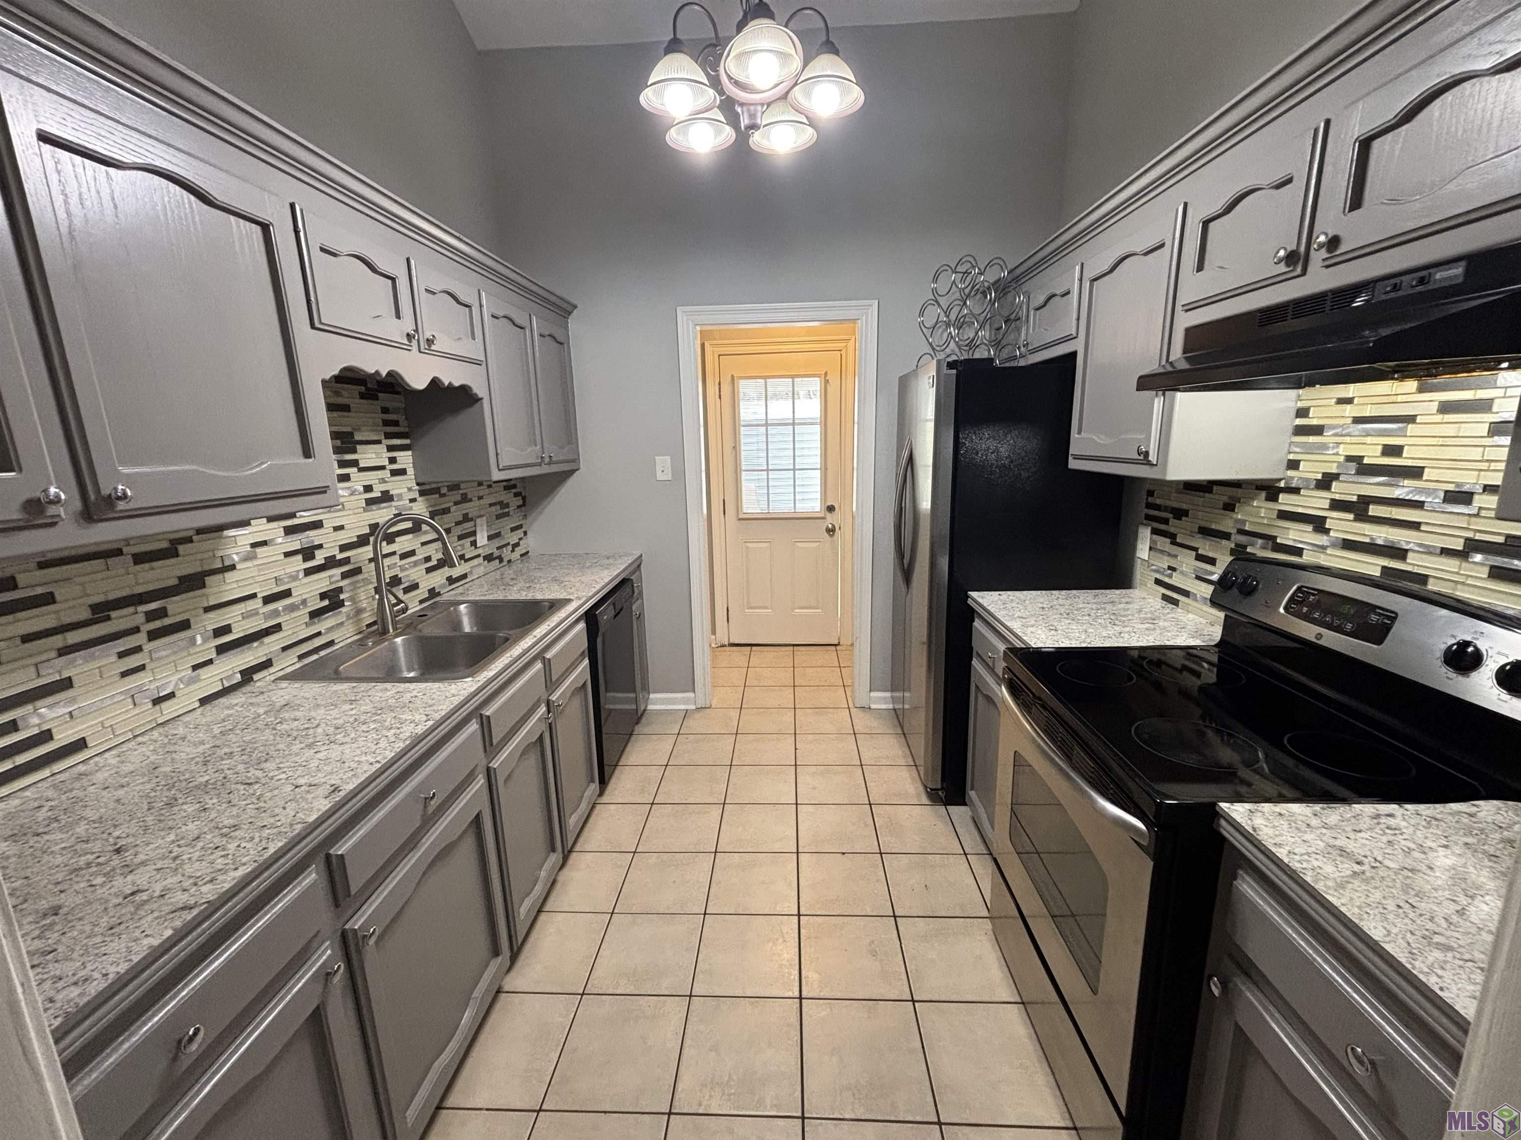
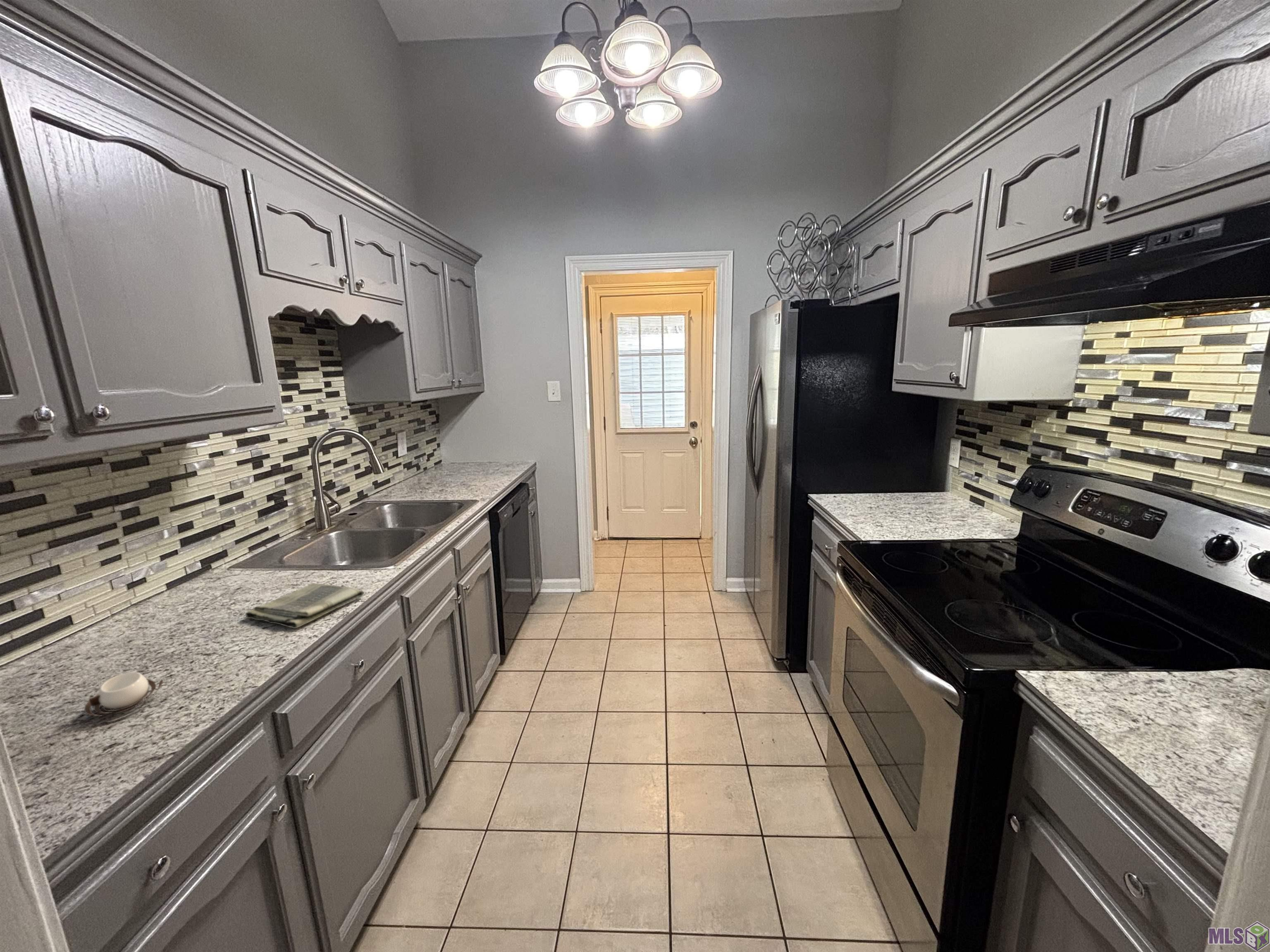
+ dish towel [245,583,365,629]
+ cup [84,671,163,716]
